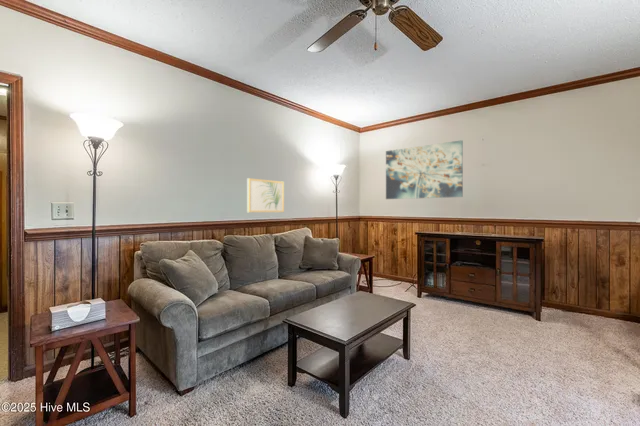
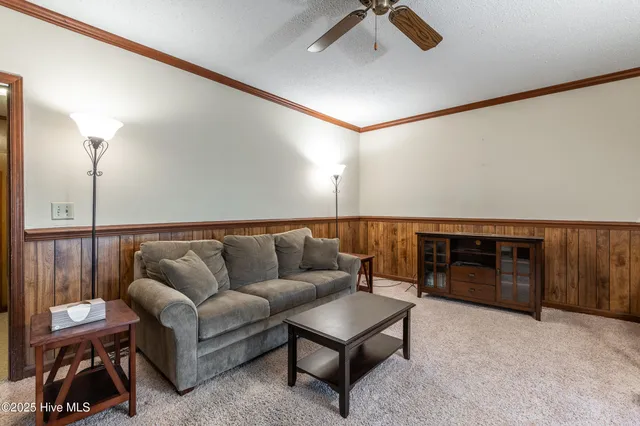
- wall art [385,139,464,200]
- wall art [246,177,285,213]
